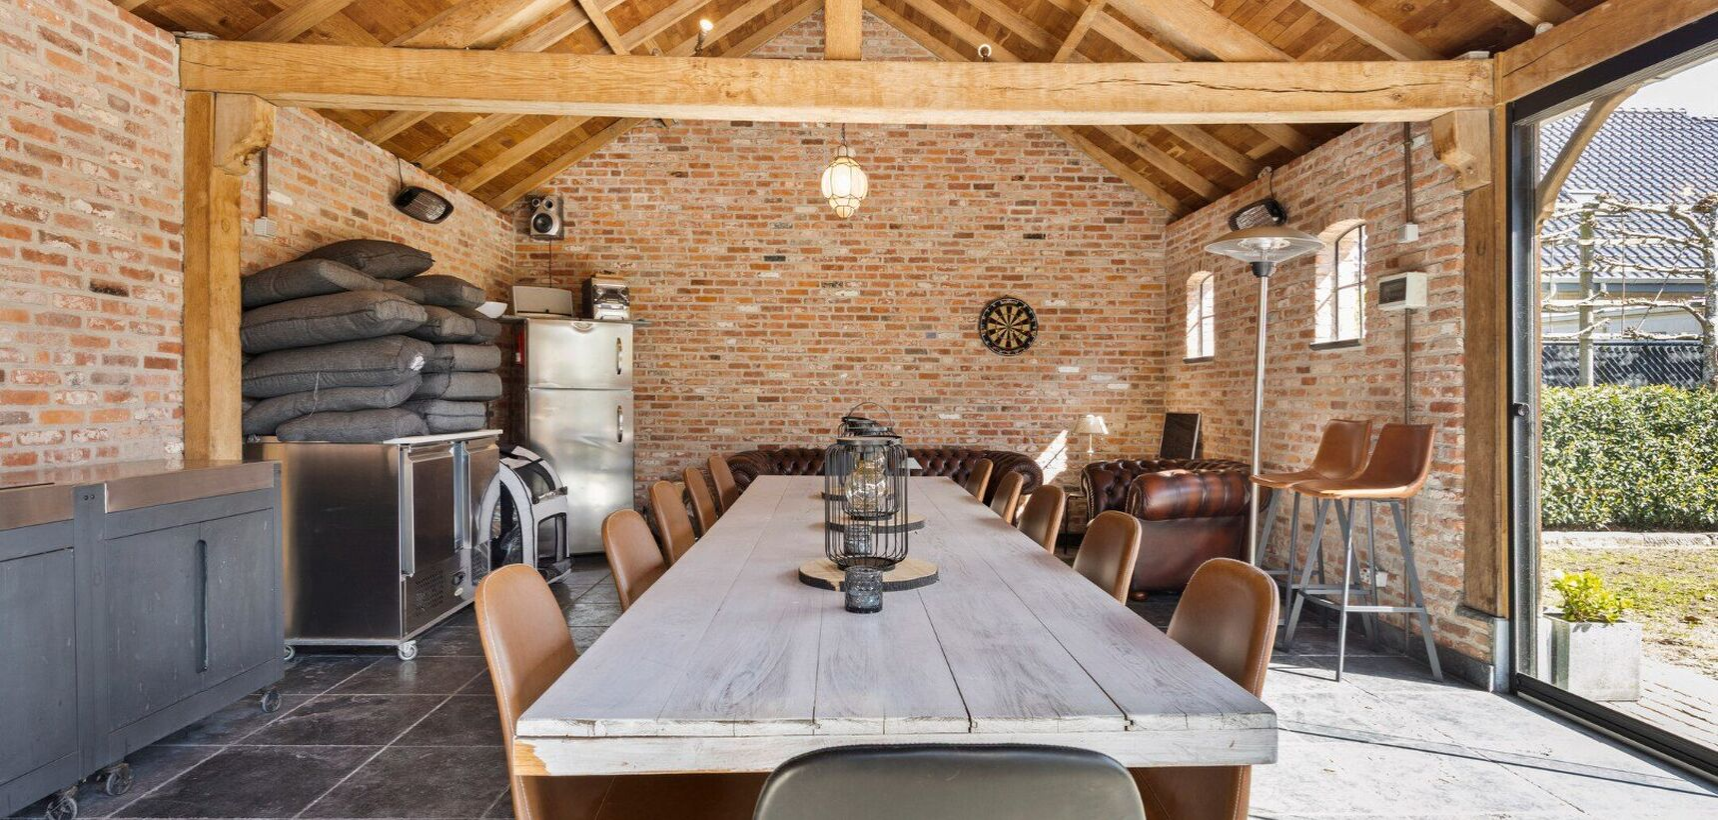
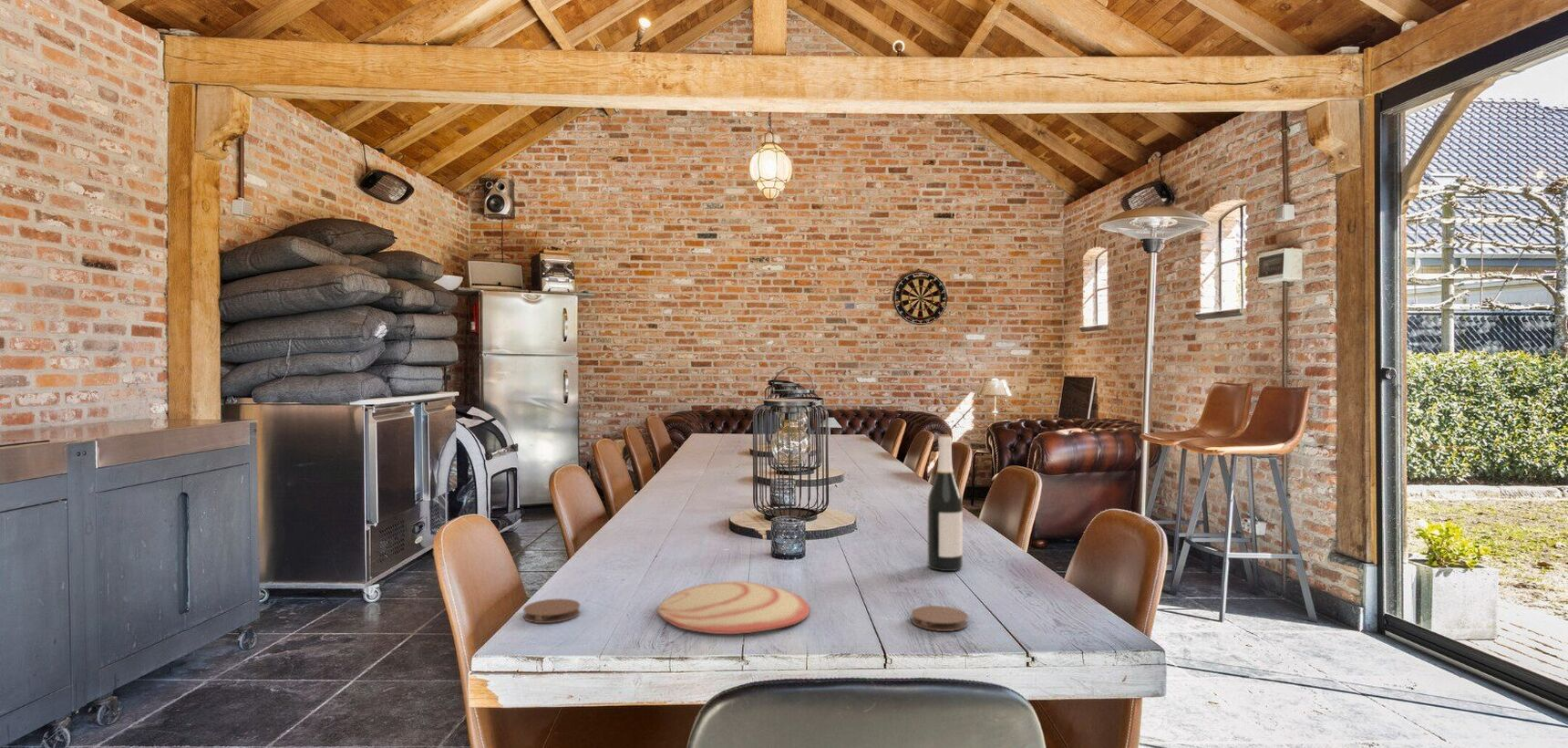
+ wine bottle [926,433,964,572]
+ coaster [911,605,969,632]
+ plate [656,580,810,635]
+ coaster [522,597,581,624]
